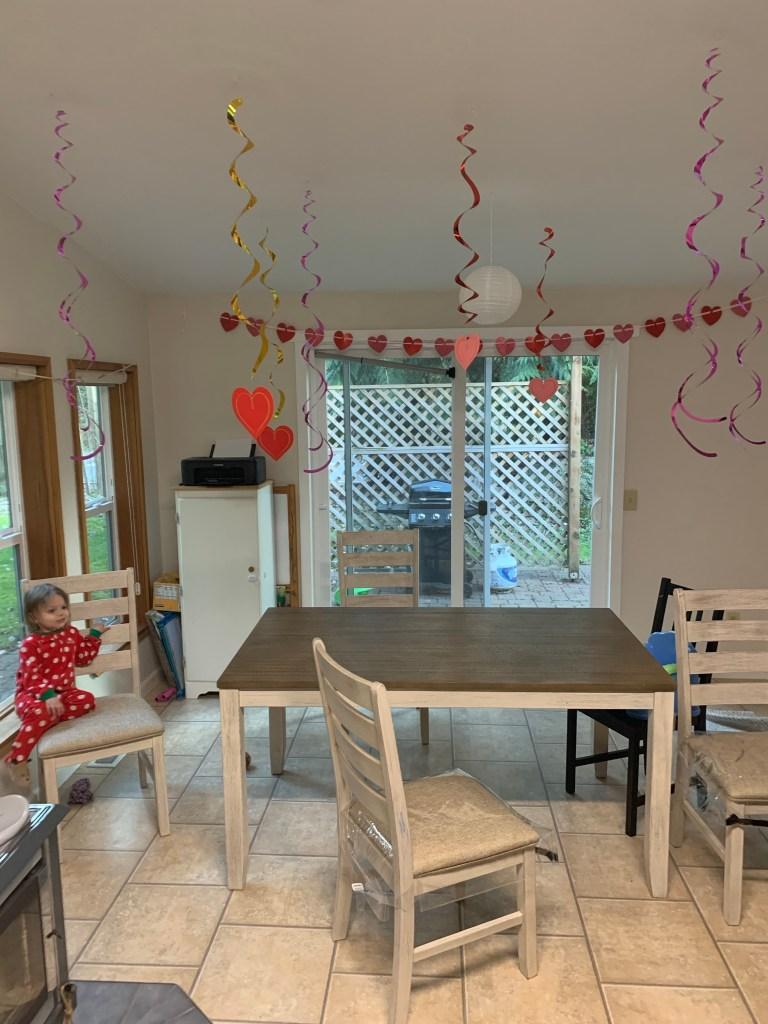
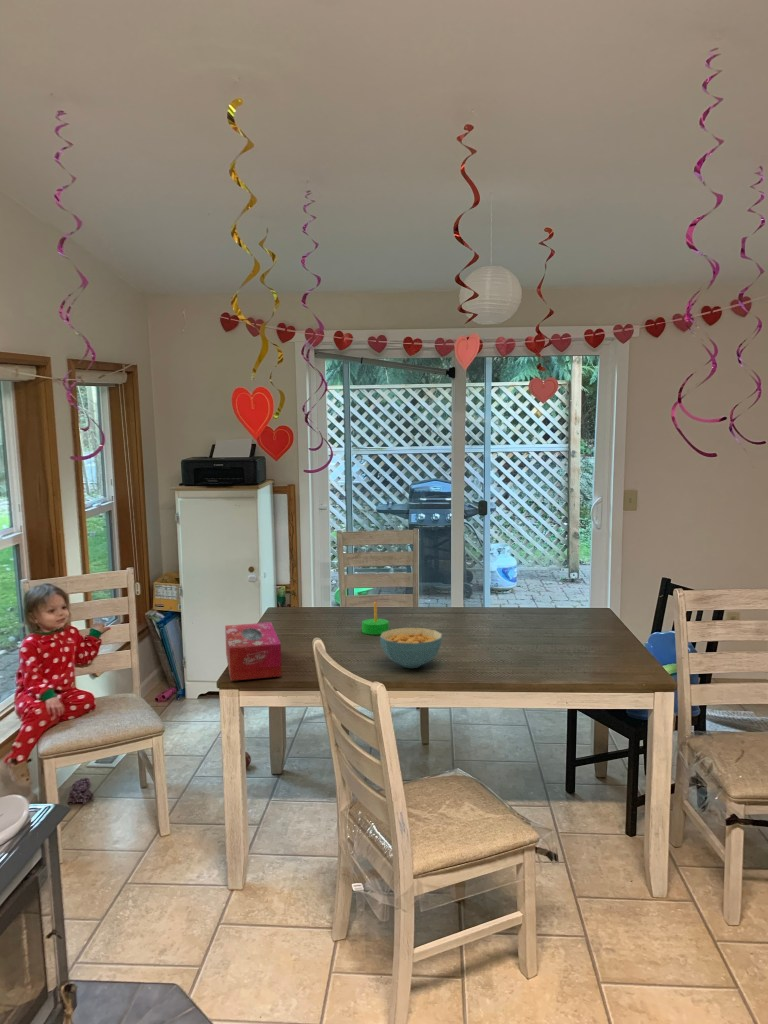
+ candle [361,599,390,636]
+ cereal bowl [379,627,443,669]
+ tissue box [224,621,283,682]
